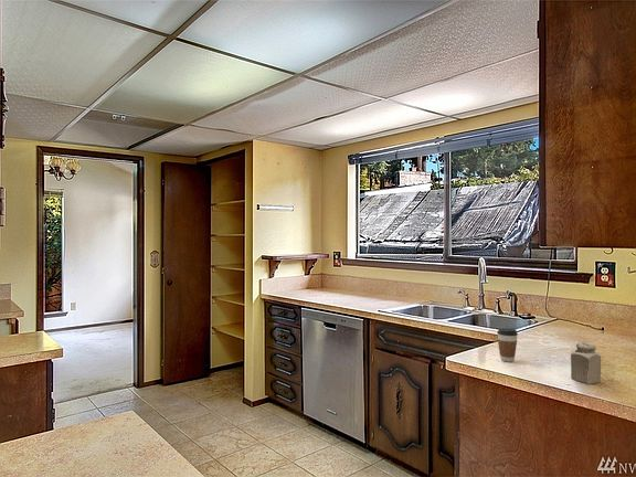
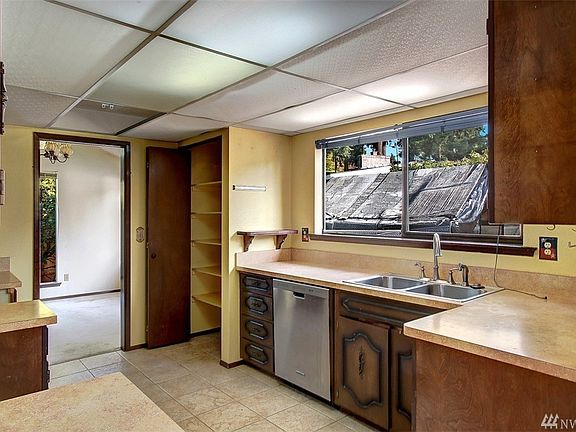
- coffee cup [496,327,519,363]
- salt shaker [570,341,602,385]
